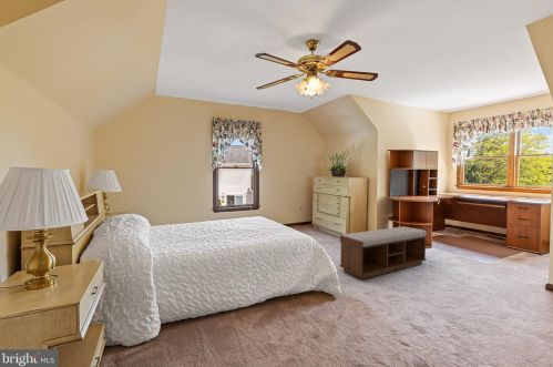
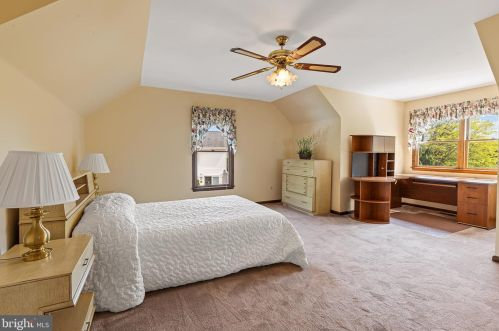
- bench [339,226,428,279]
